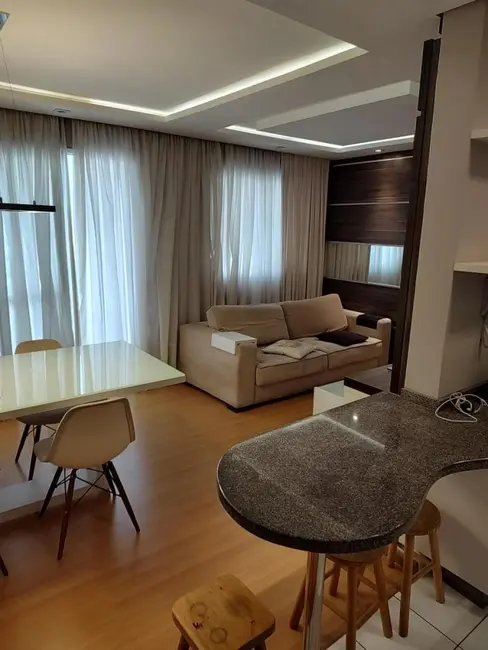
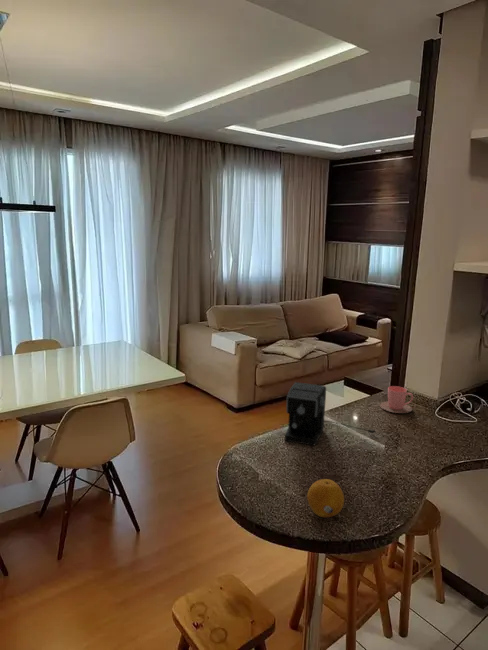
+ coffee maker [284,381,376,447]
+ cup [379,385,414,414]
+ fruit [306,478,345,518]
